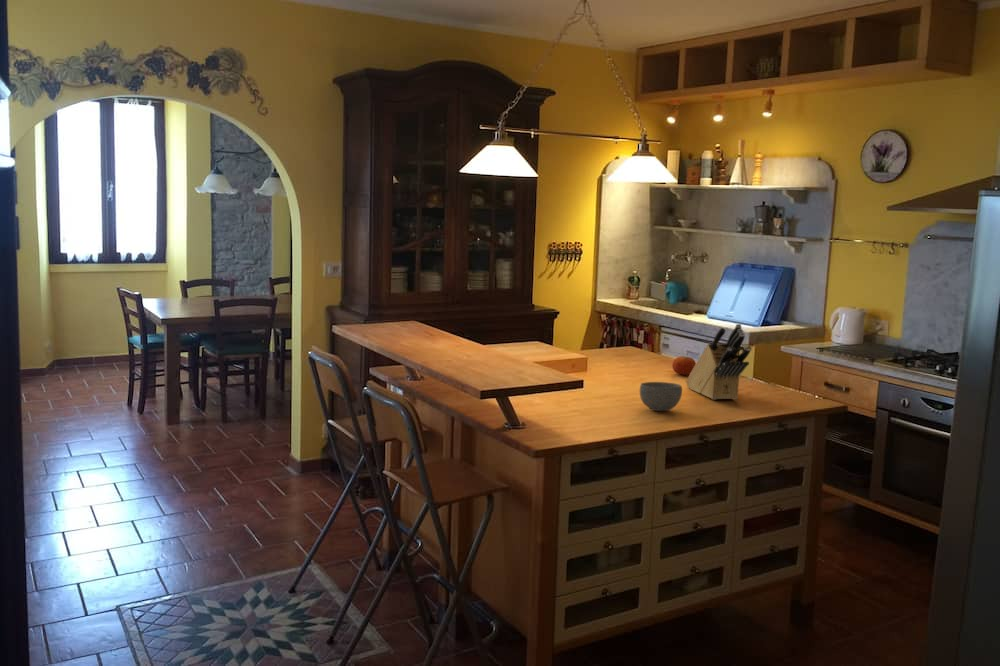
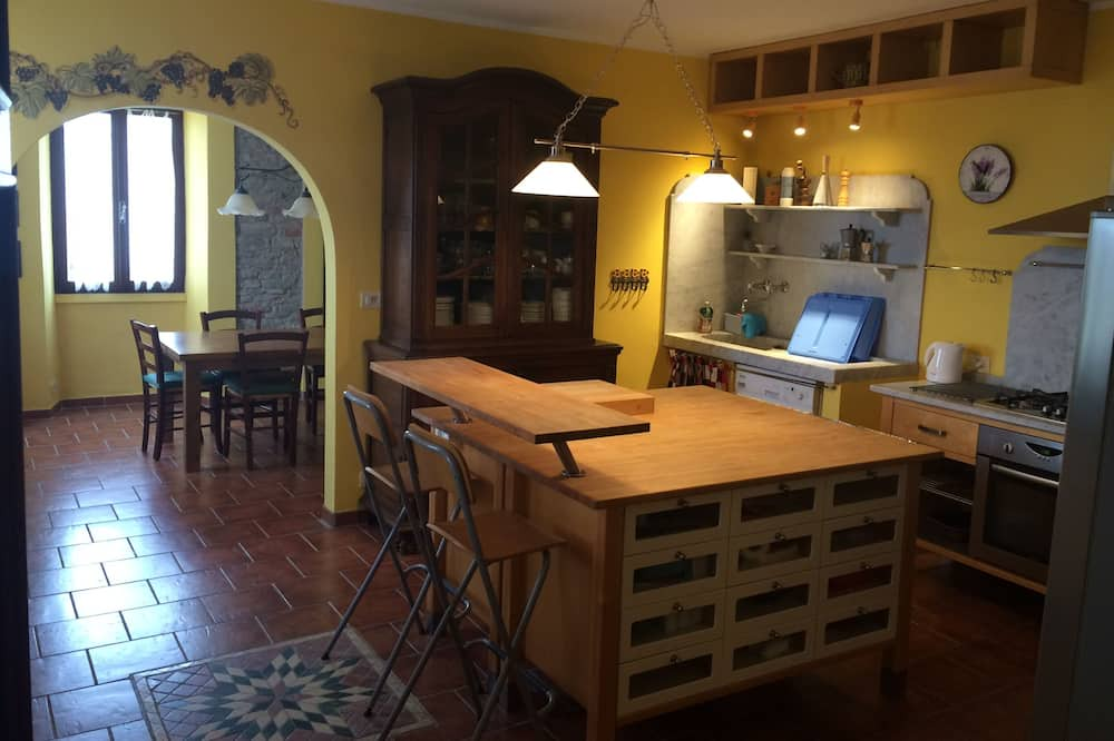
- fruit [671,355,697,376]
- bowl [639,381,683,412]
- knife block [685,323,751,401]
